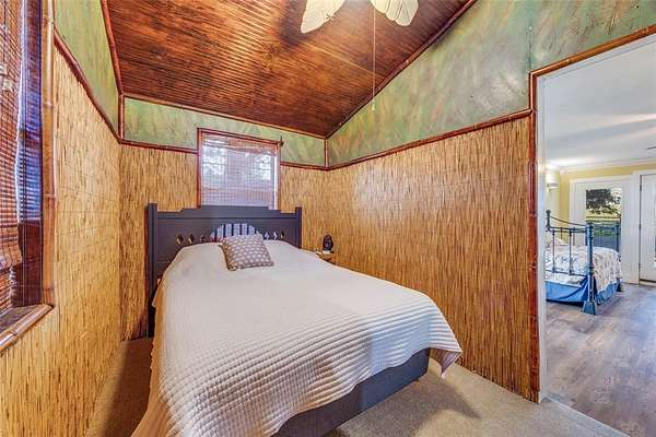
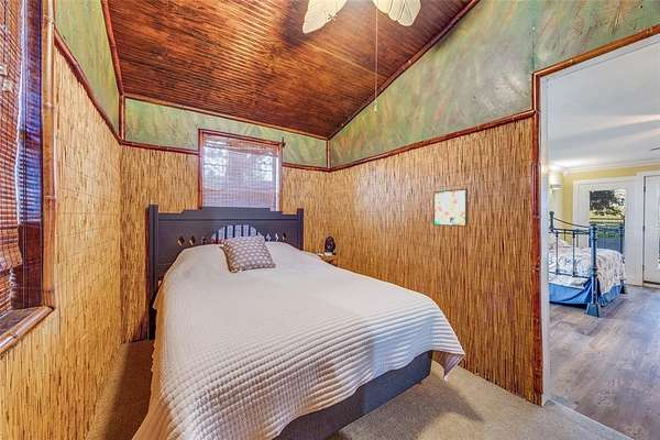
+ wall art [432,188,469,228]
